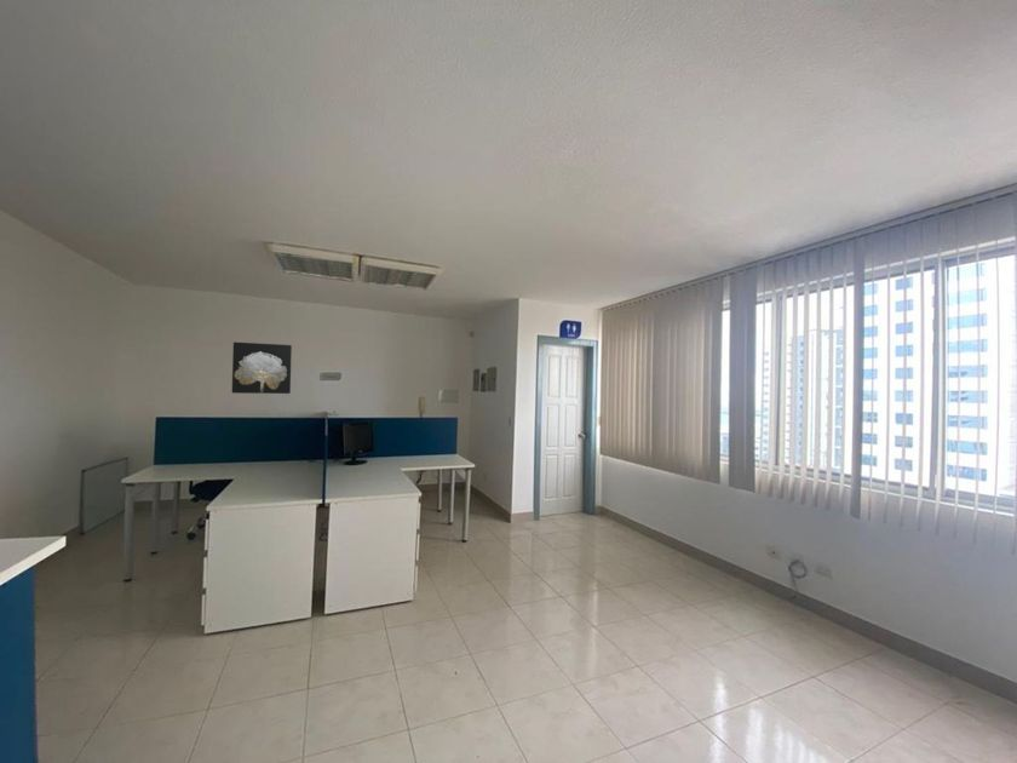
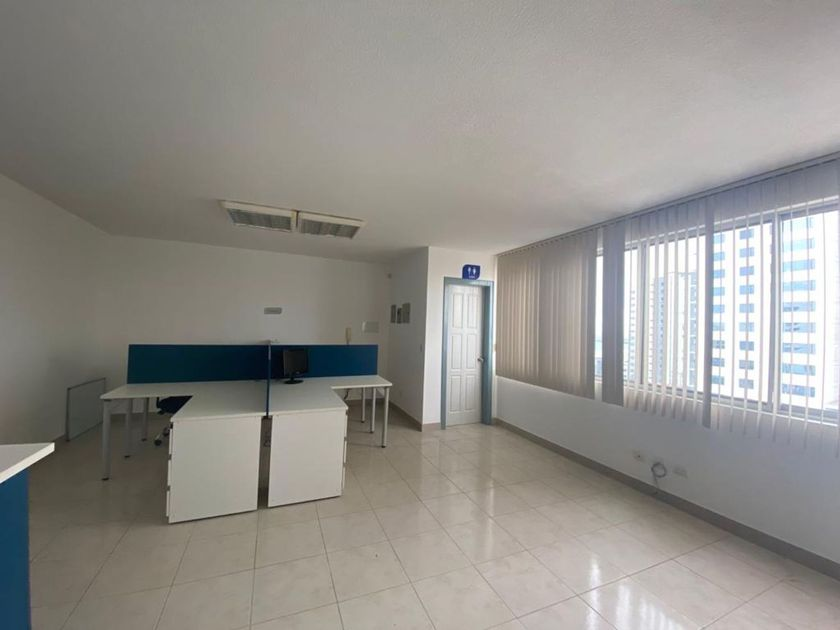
- wall art [231,342,293,395]
